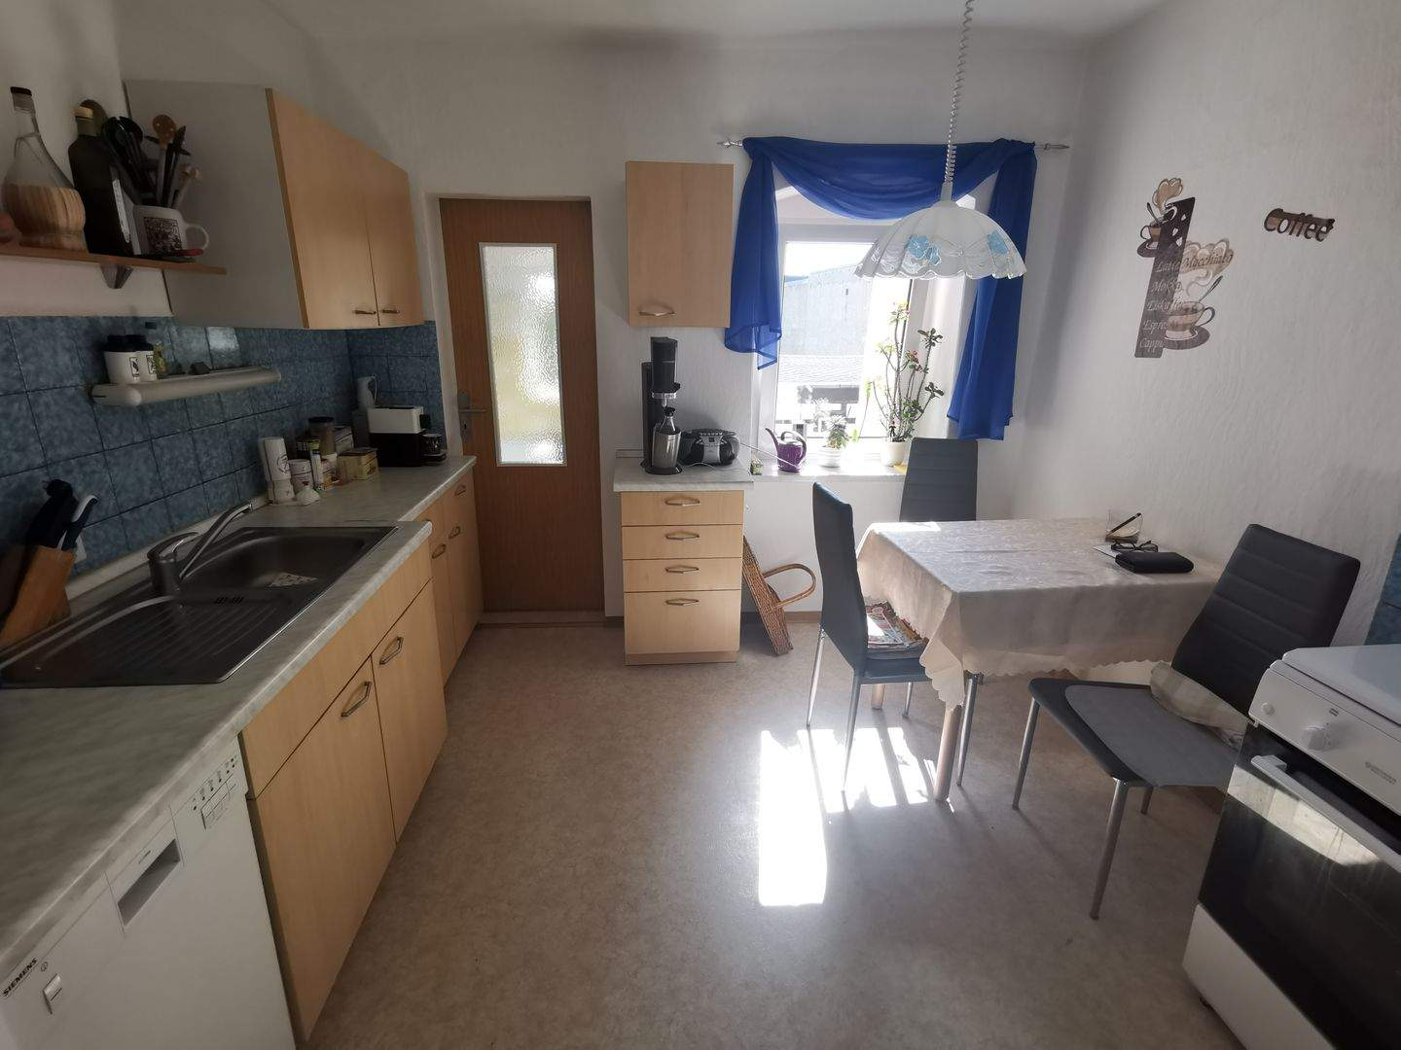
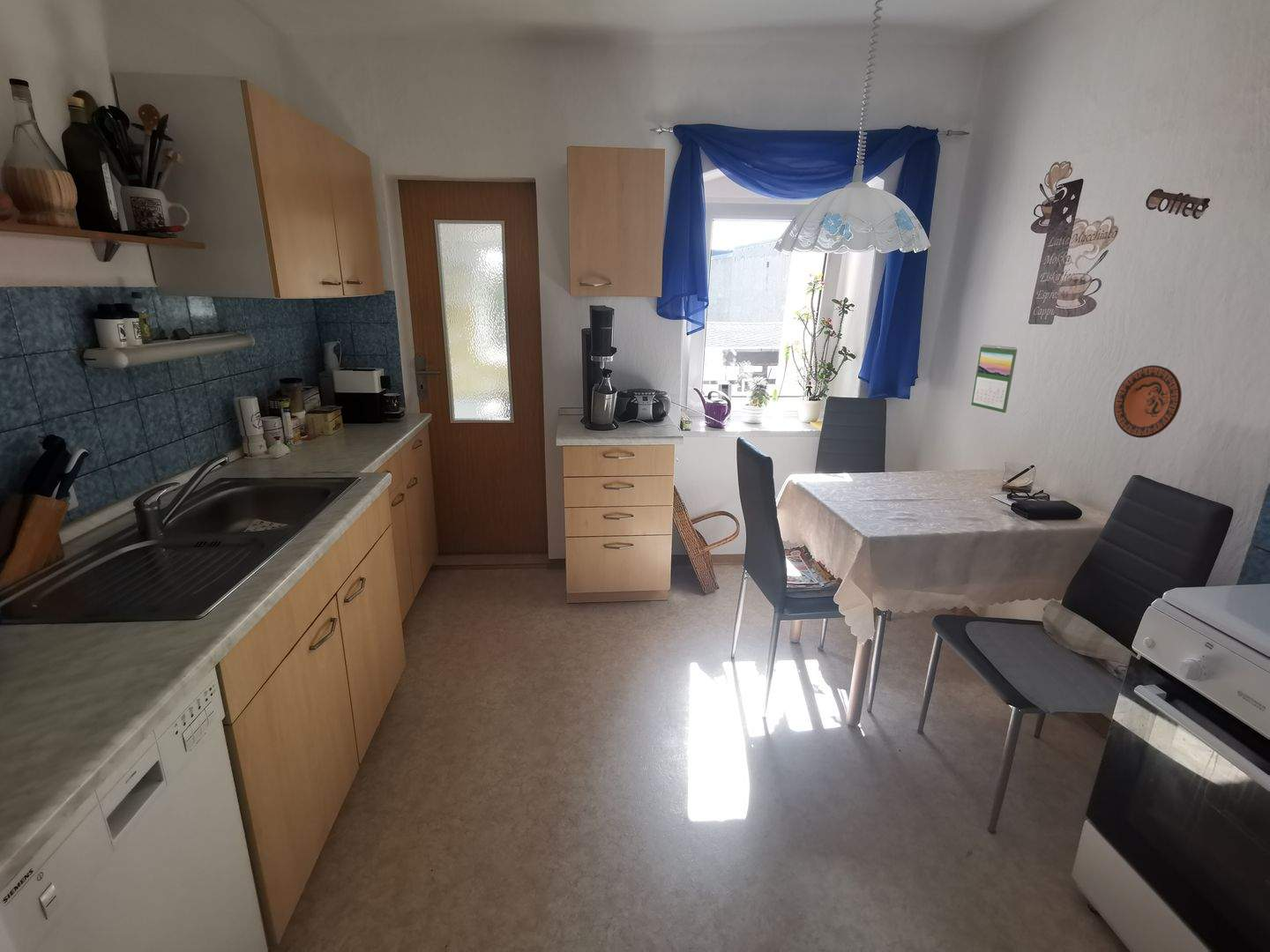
+ decorative plate [1113,364,1183,439]
+ calendar [970,344,1018,413]
